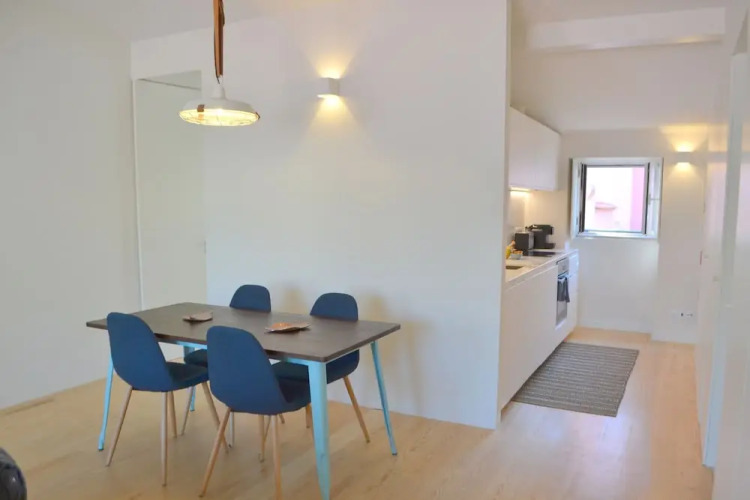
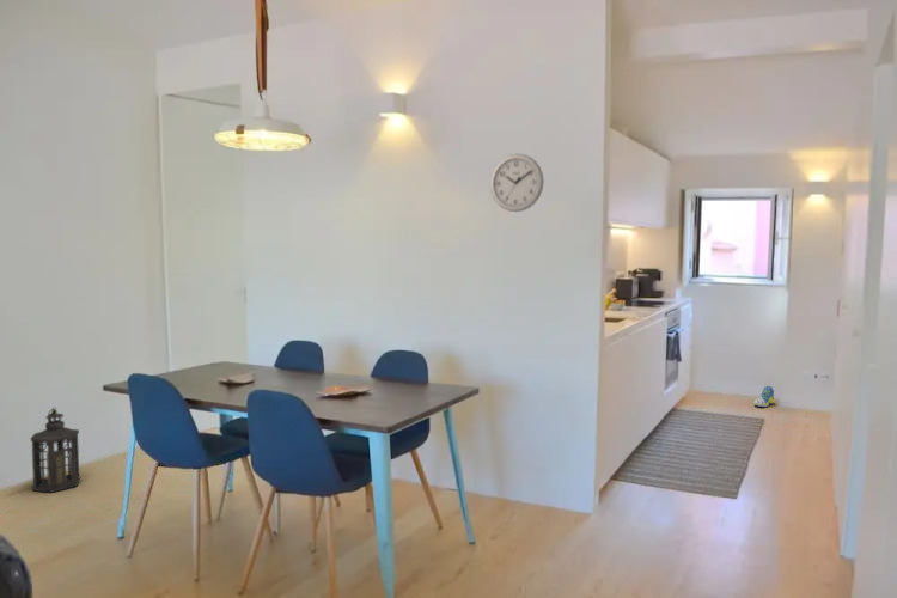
+ sneaker [752,385,776,408]
+ lantern [30,405,81,494]
+ wall clock [489,153,545,213]
